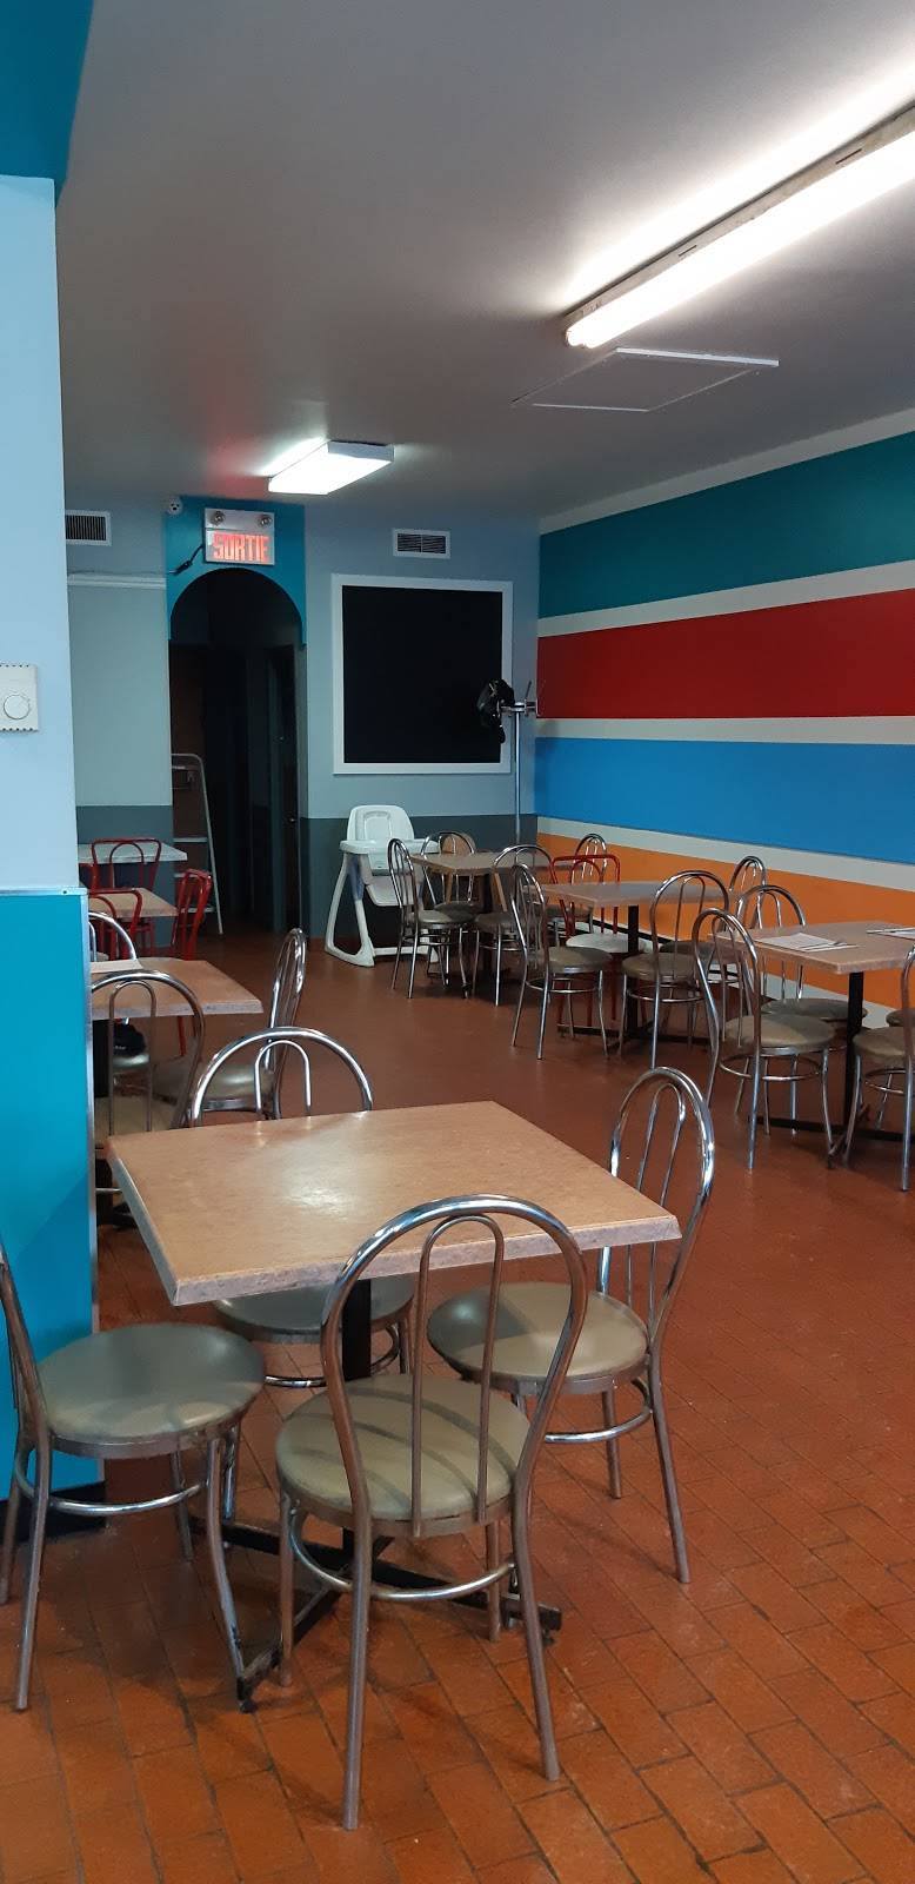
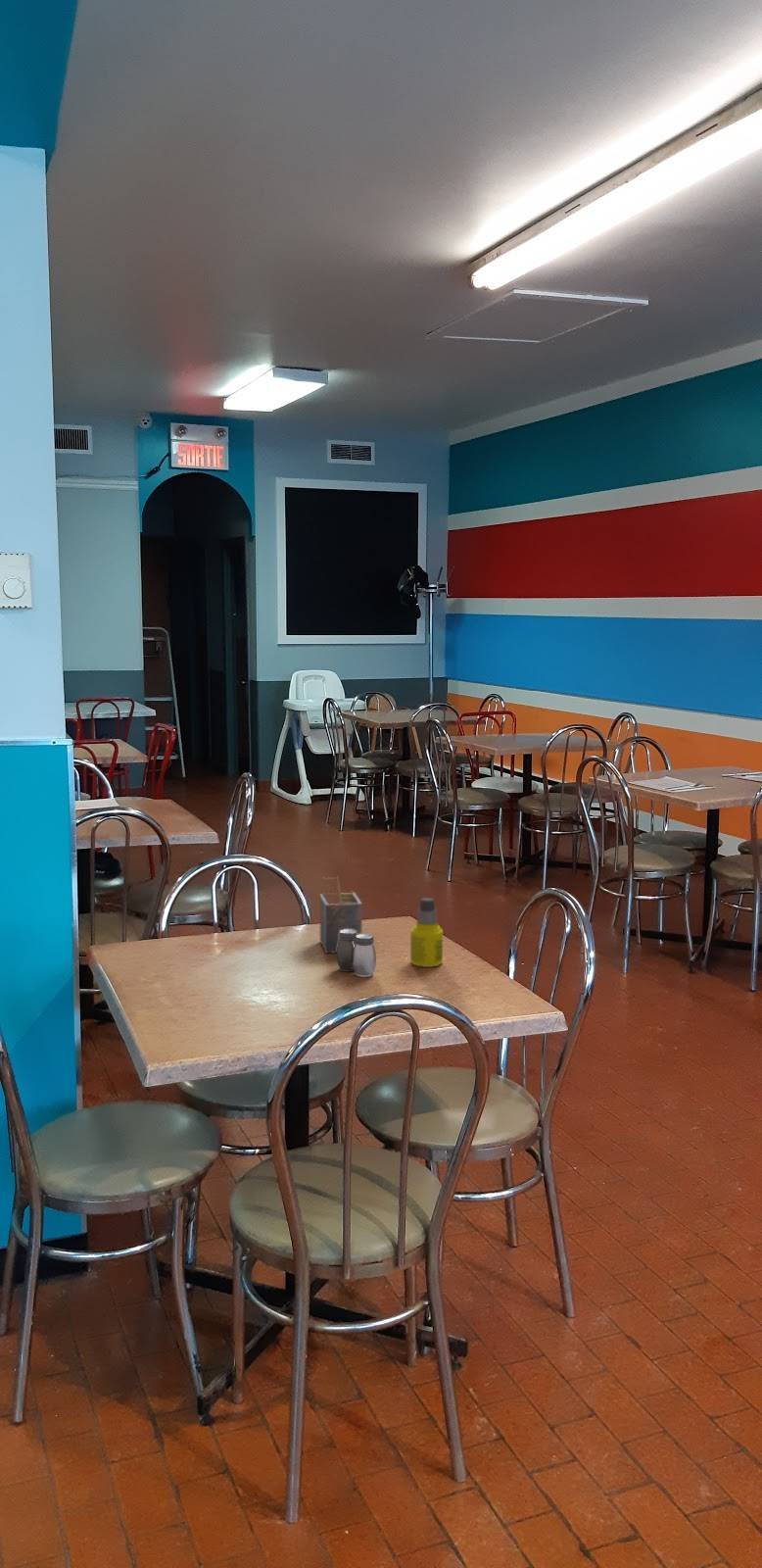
+ bottle [409,897,444,968]
+ napkin holder [319,876,363,954]
+ salt and pepper shaker [336,929,377,978]
